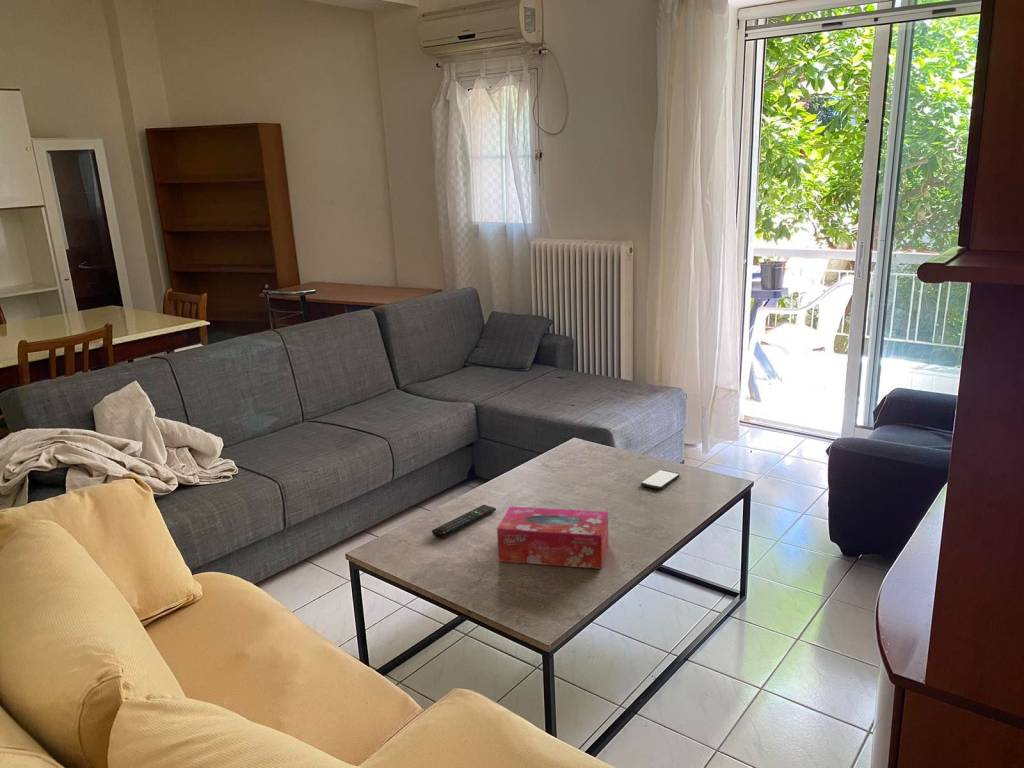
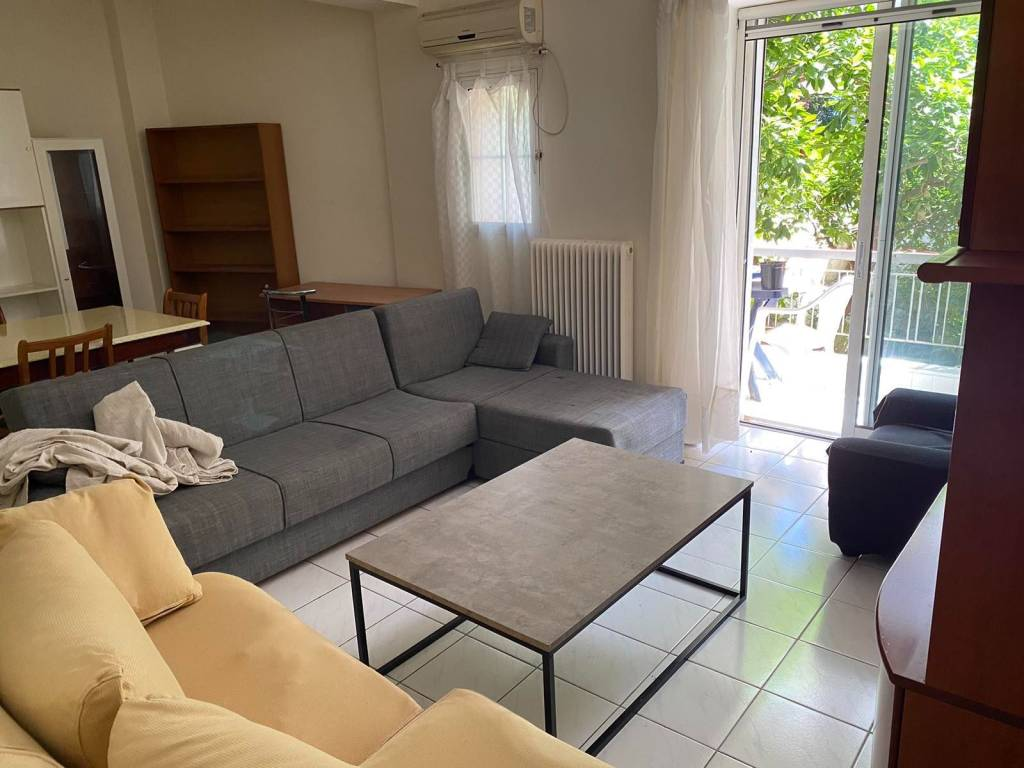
- remote control [431,504,497,539]
- smartphone [640,469,680,490]
- tissue box [496,505,609,570]
